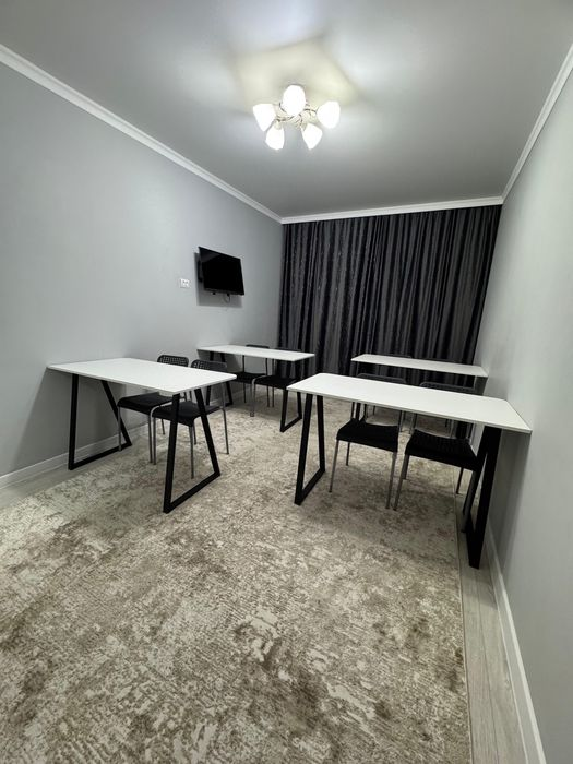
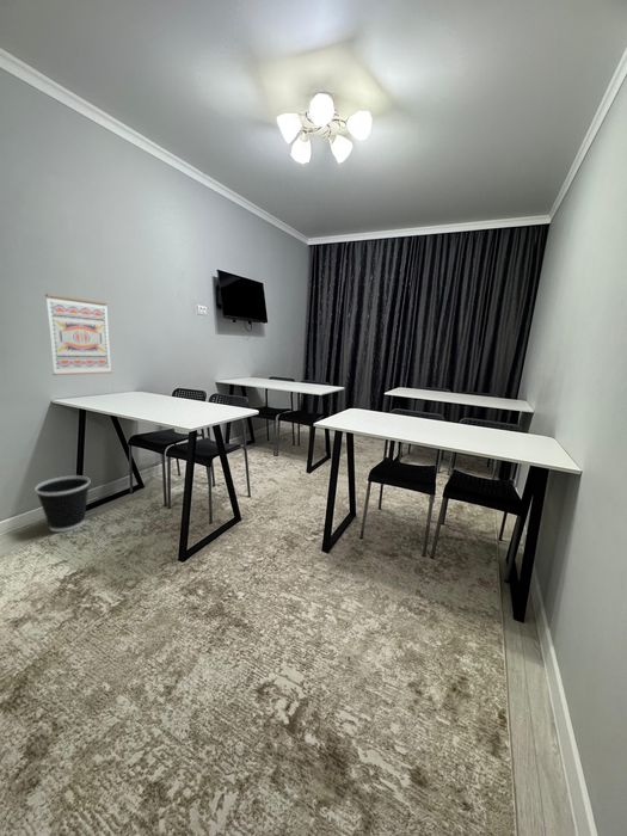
+ wall art [44,293,113,376]
+ wastebasket [33,474,91,533]
